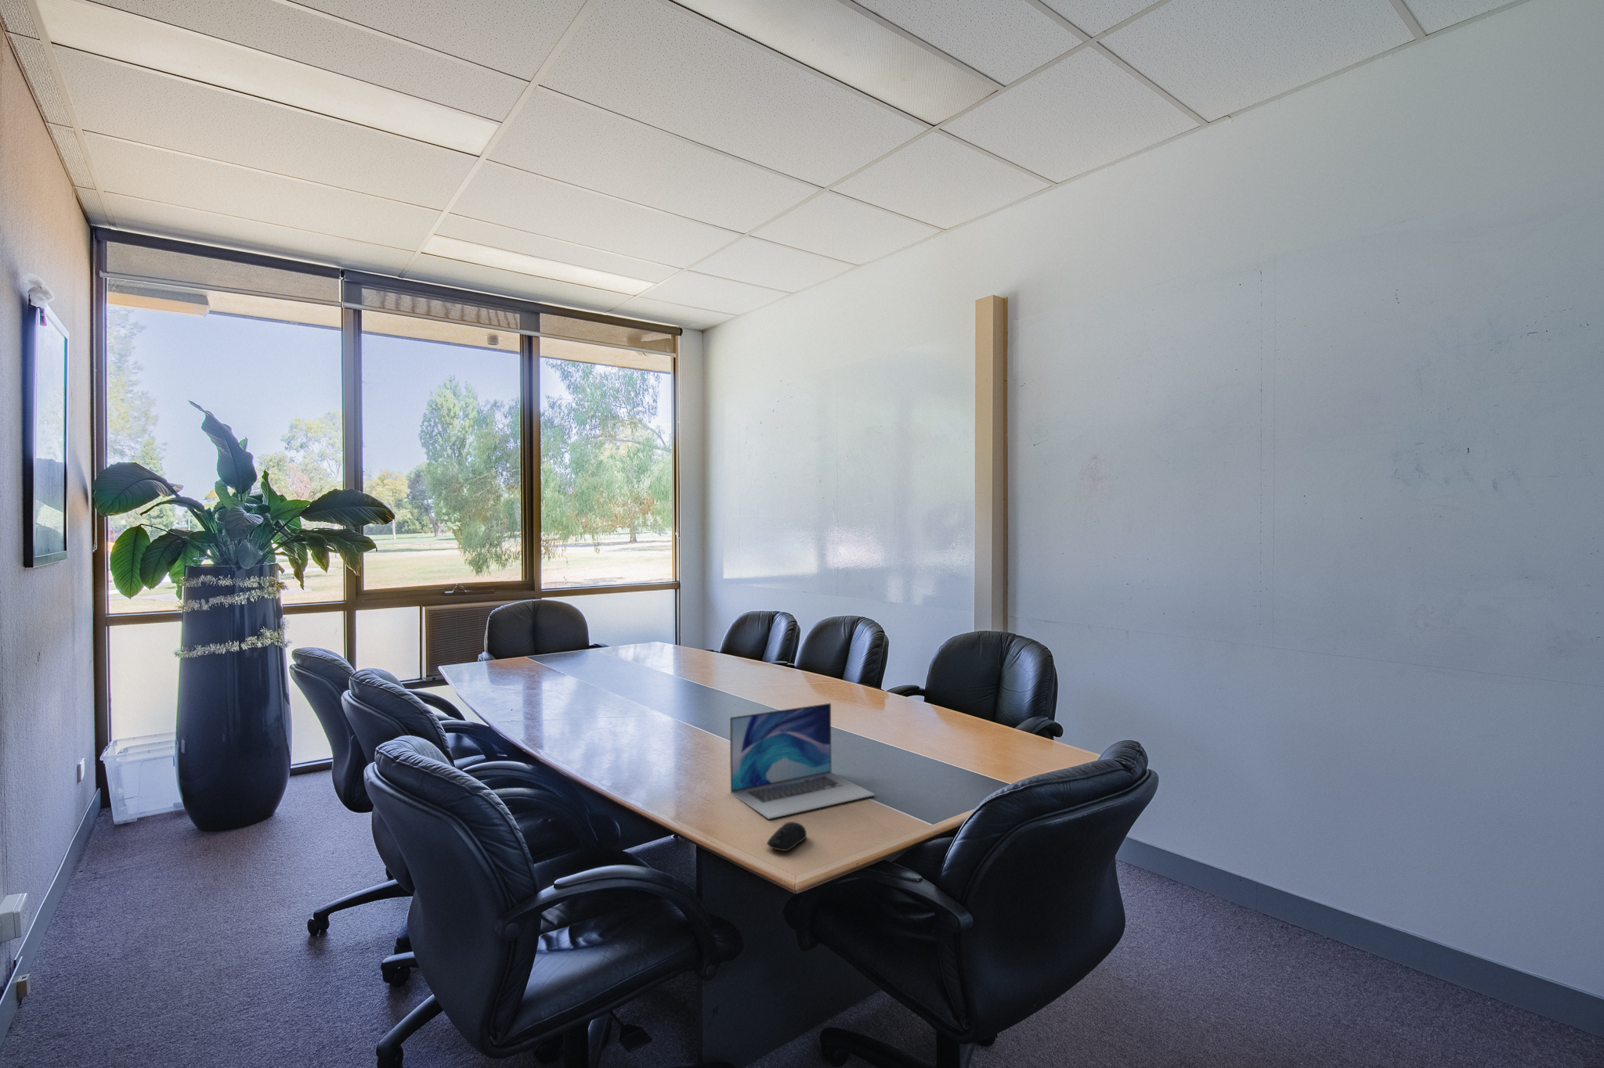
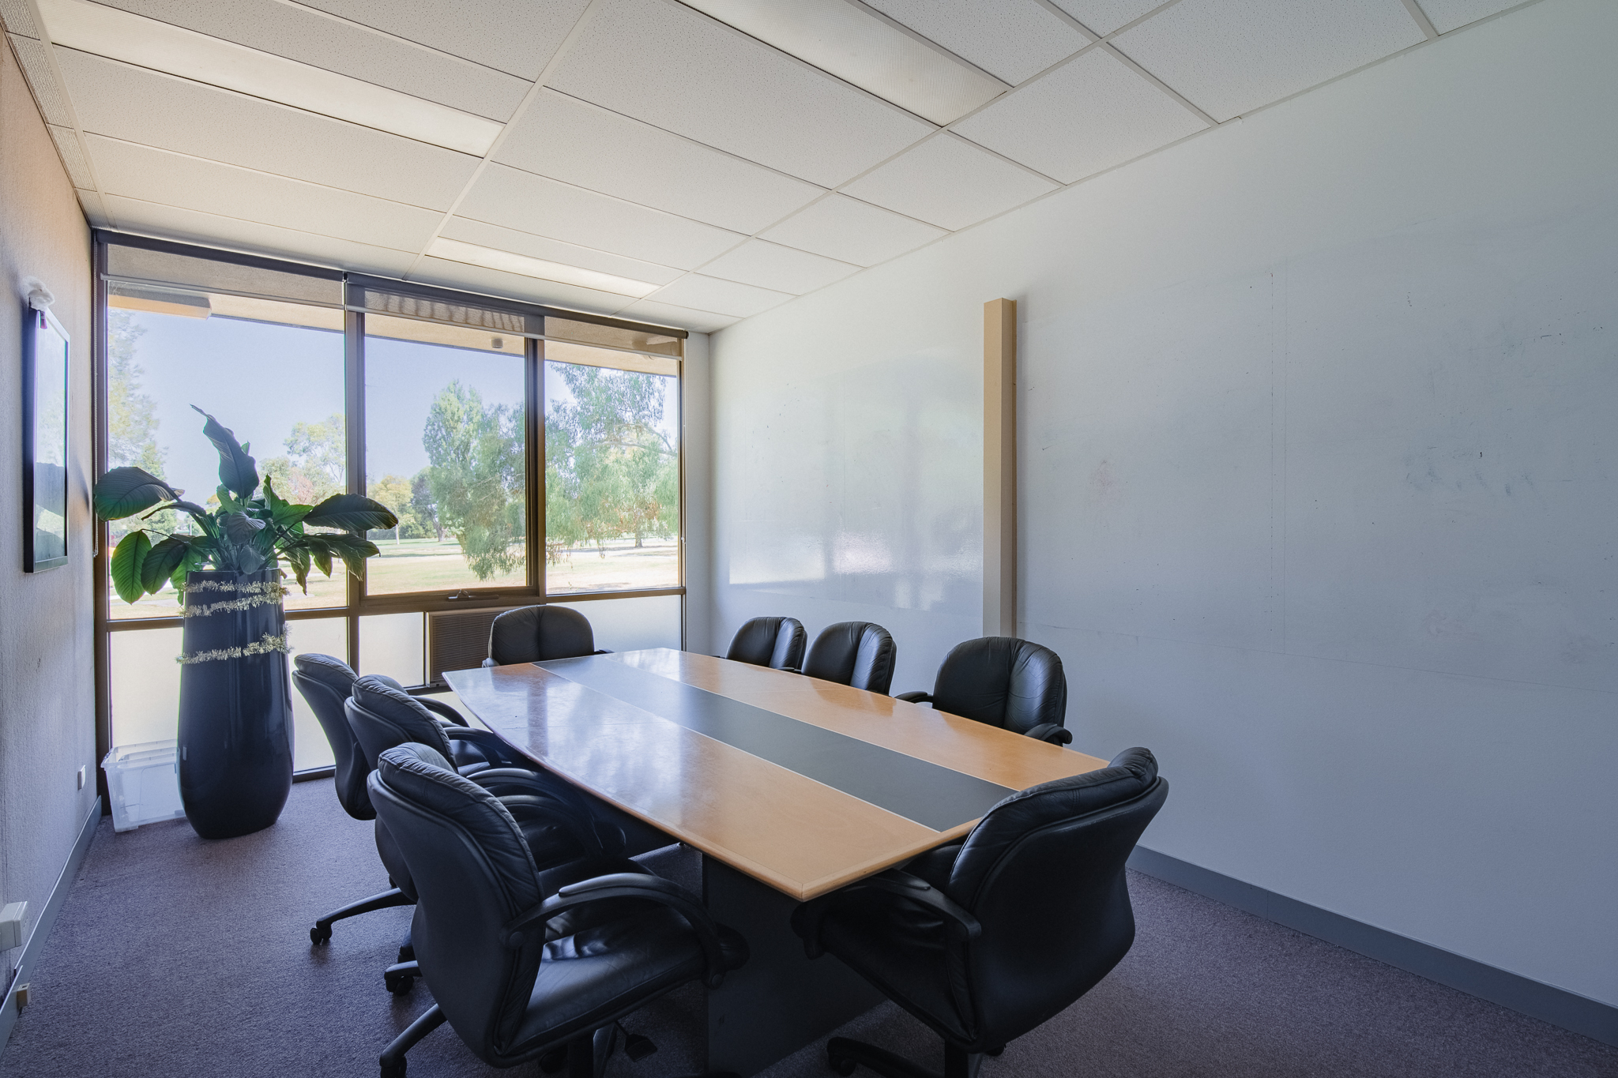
- laptop [729,702,875,820]
- computer mouse [767,821,807,852]
